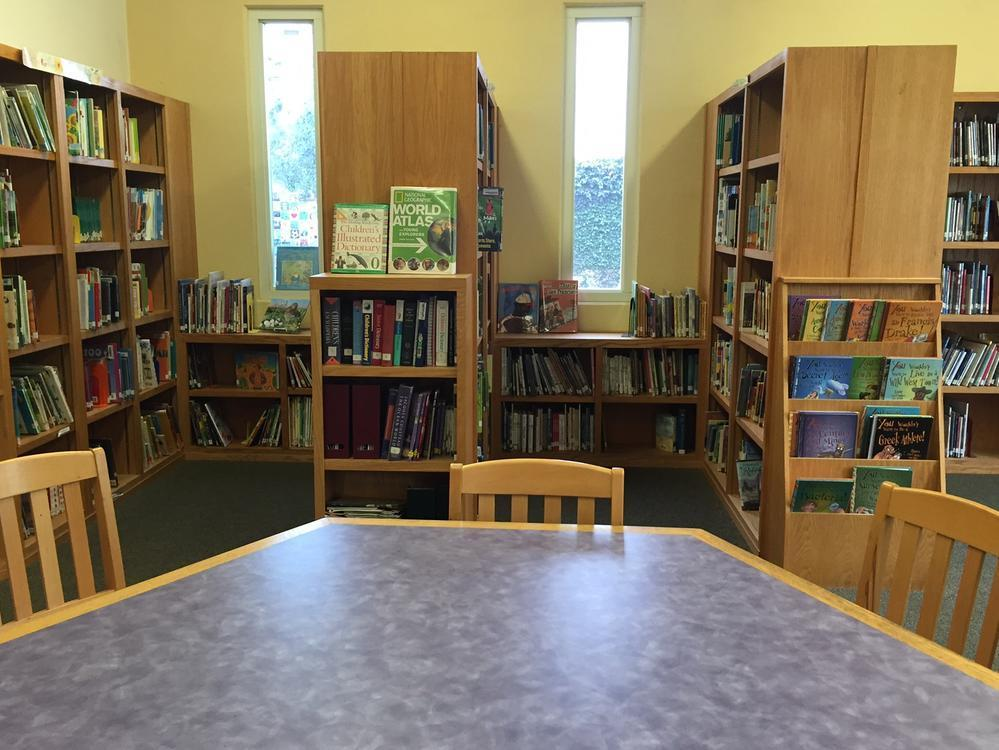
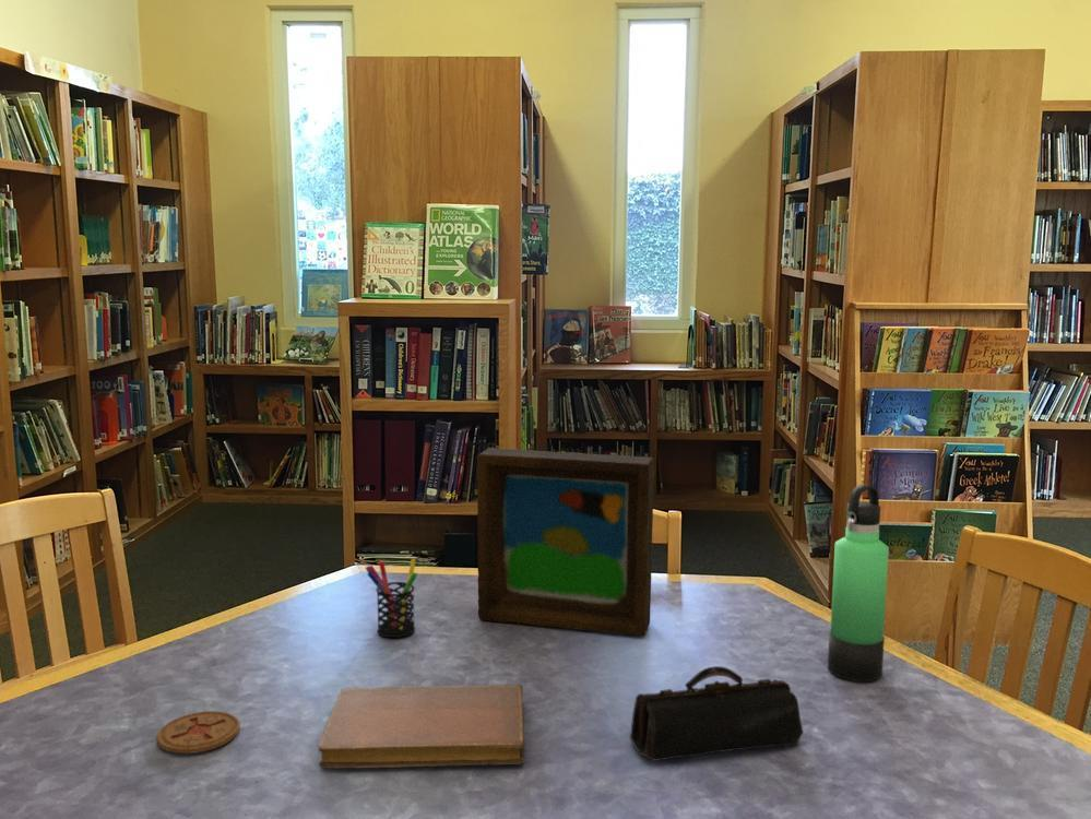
+ thermos bottle [827,484,890,682]
+ coaster [156,710,241,755]
+ pencil case [629,665,804,762]
+ notebook [318,684,525,769]
+ pen holder [365,557,418,639]
+ picture frame [476,447,655,637]
